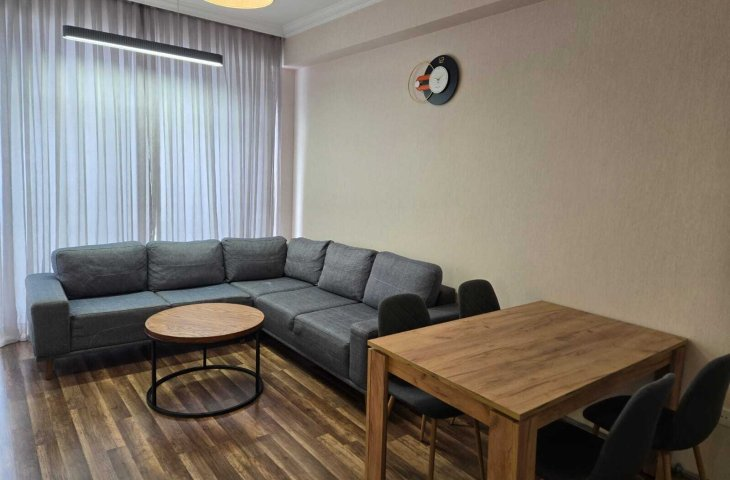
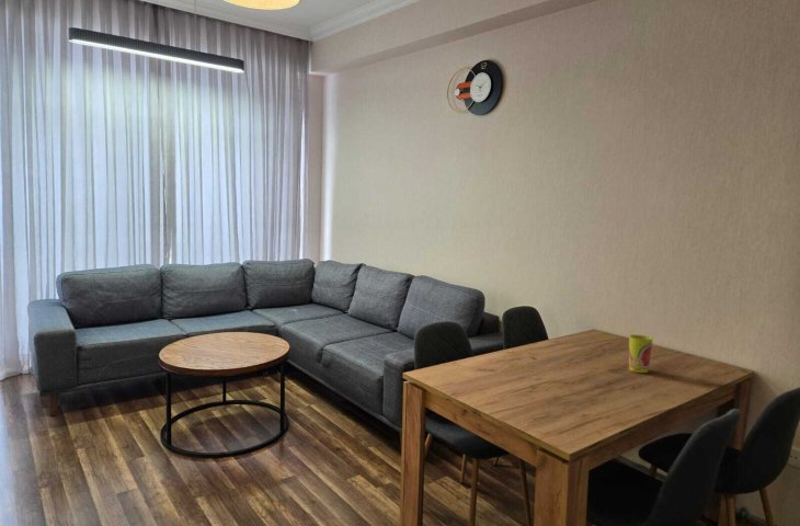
+ cup [628,333,654,374]
